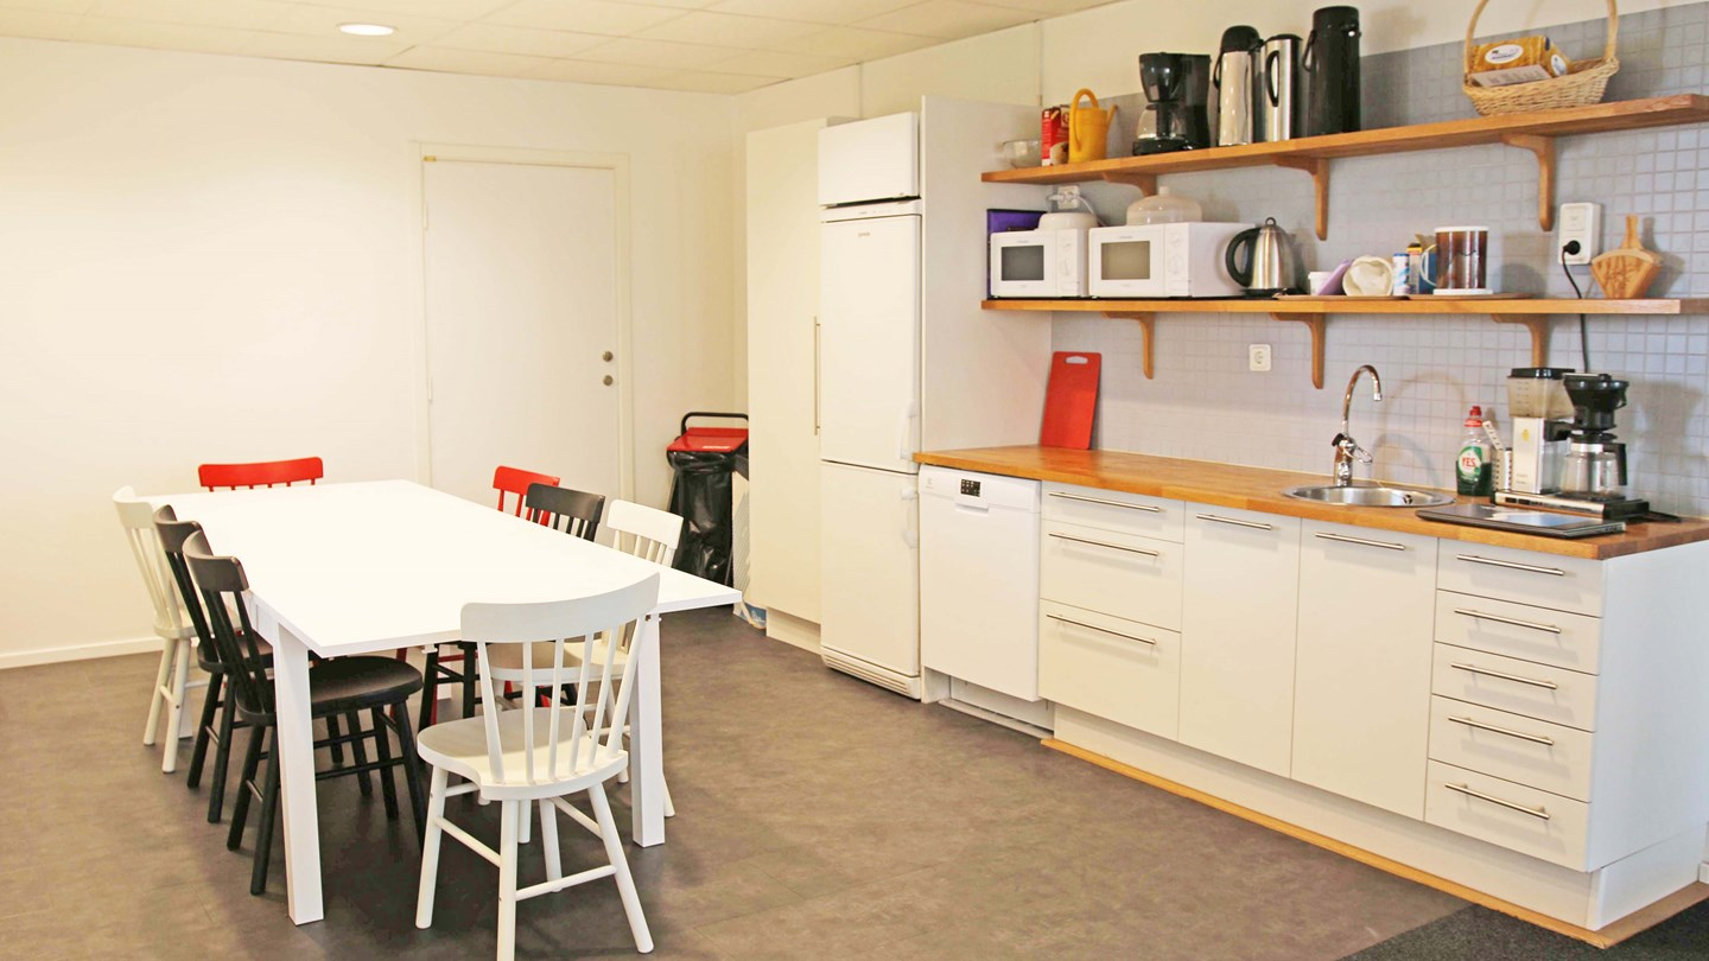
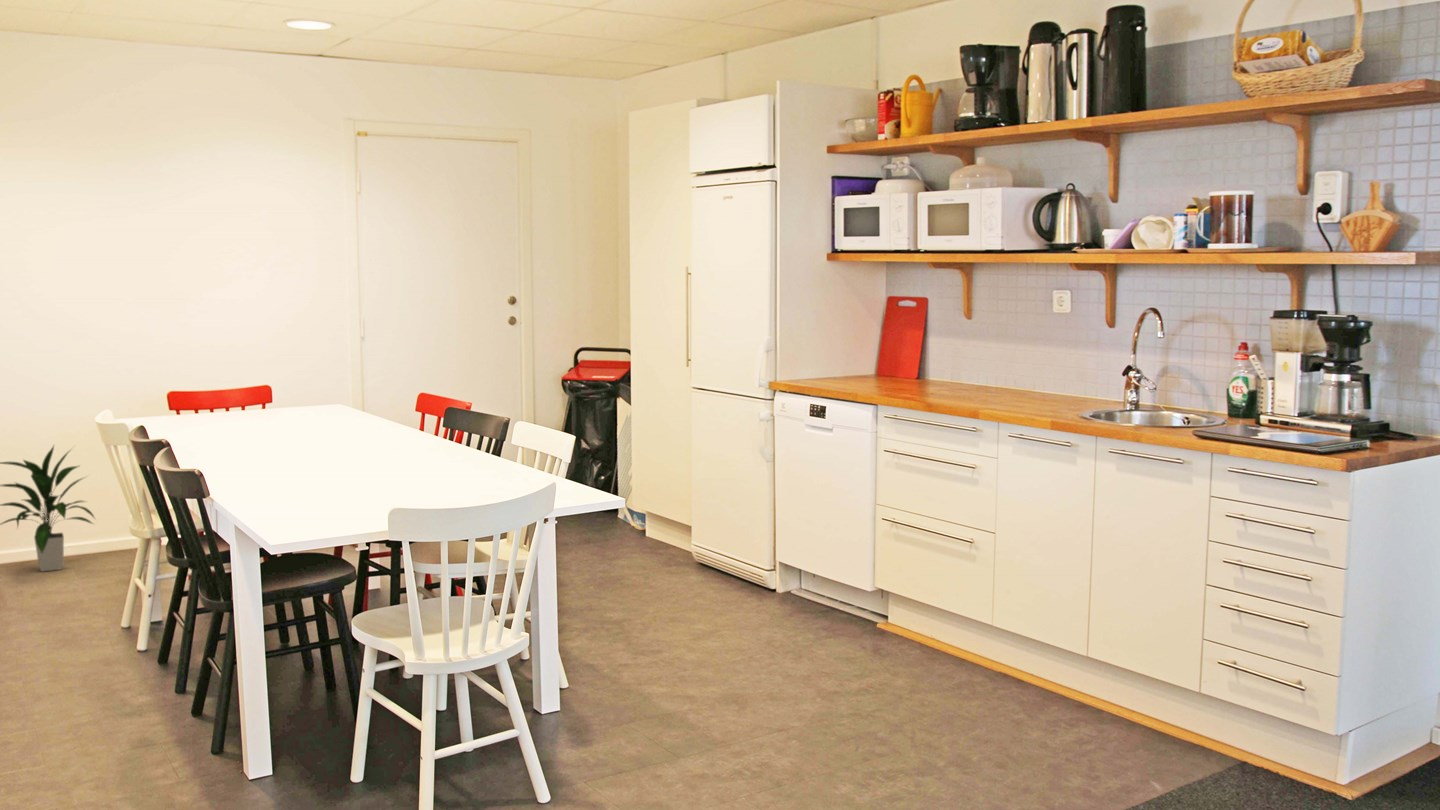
+ indoor plant [0,445,97,573]
